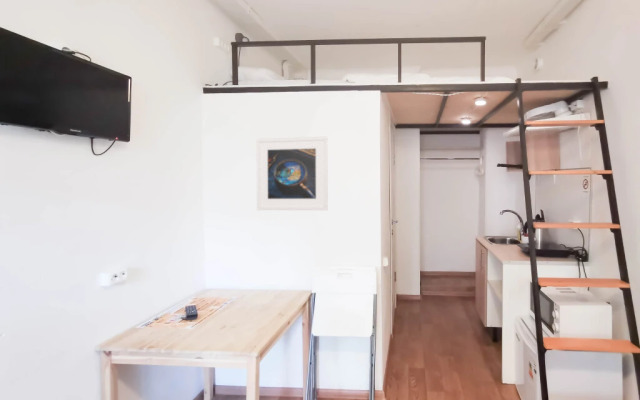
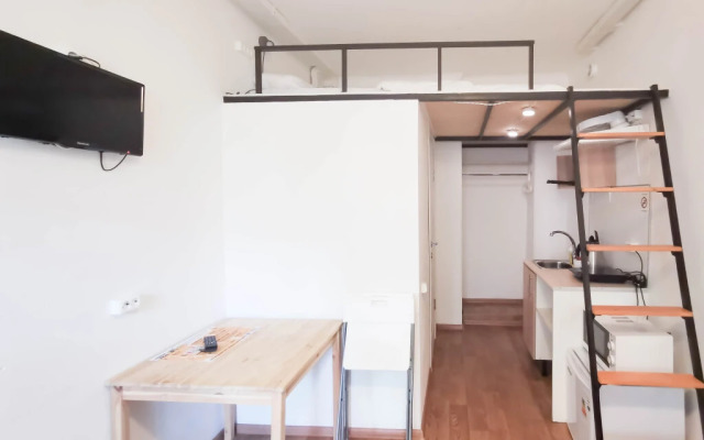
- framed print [256,136,329,211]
